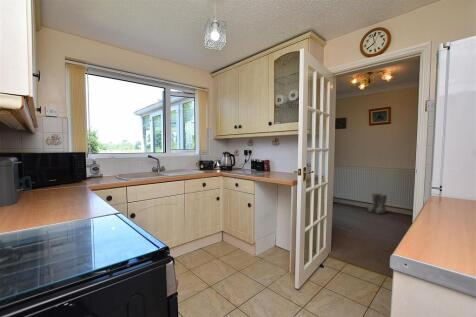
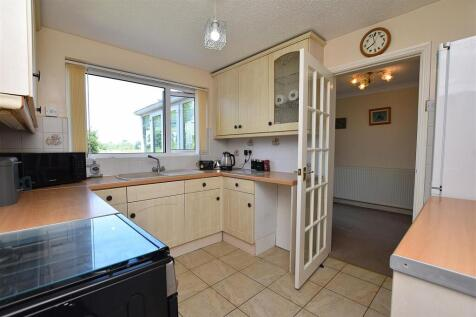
- boots [366,192,388,215]
